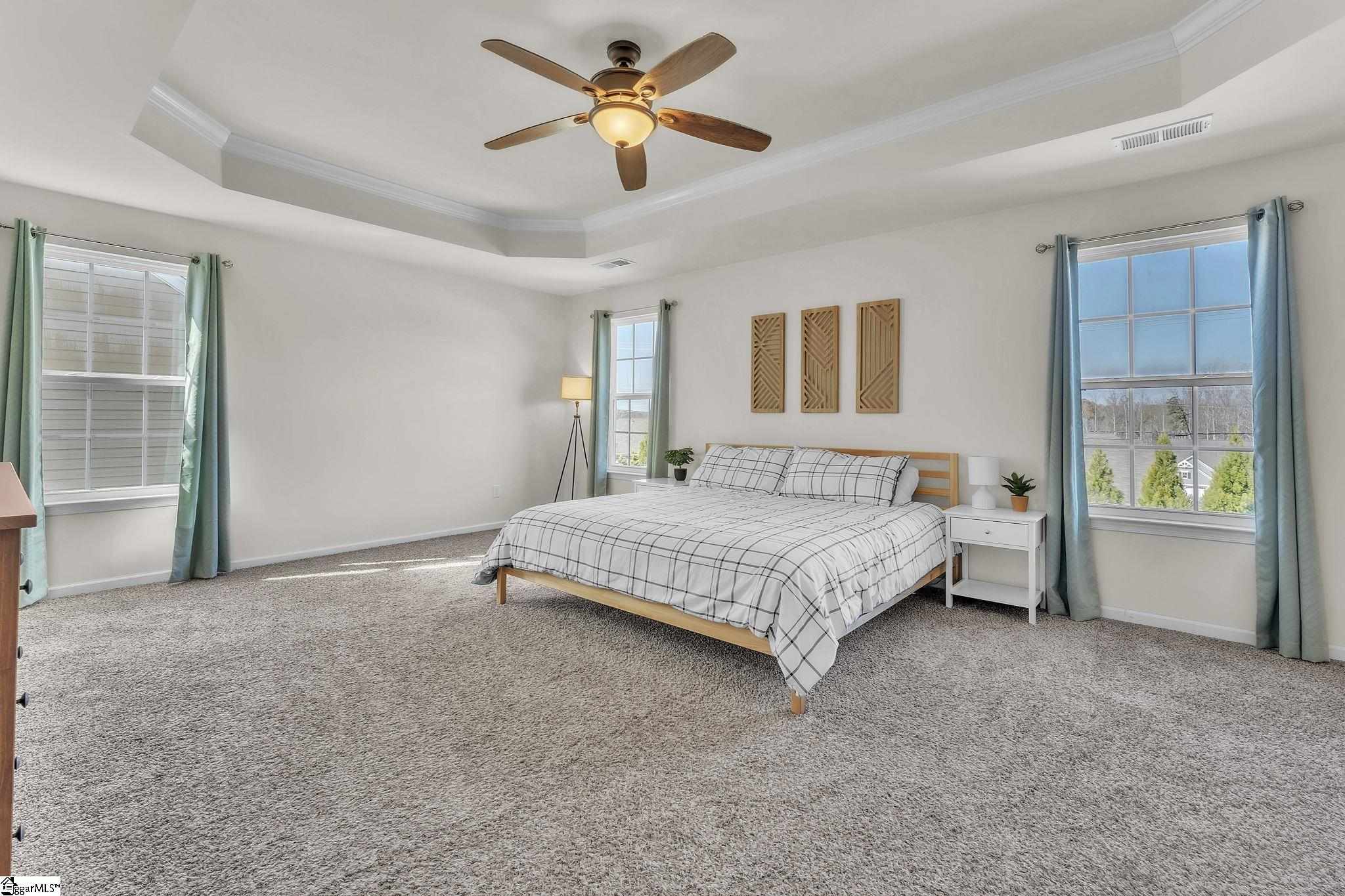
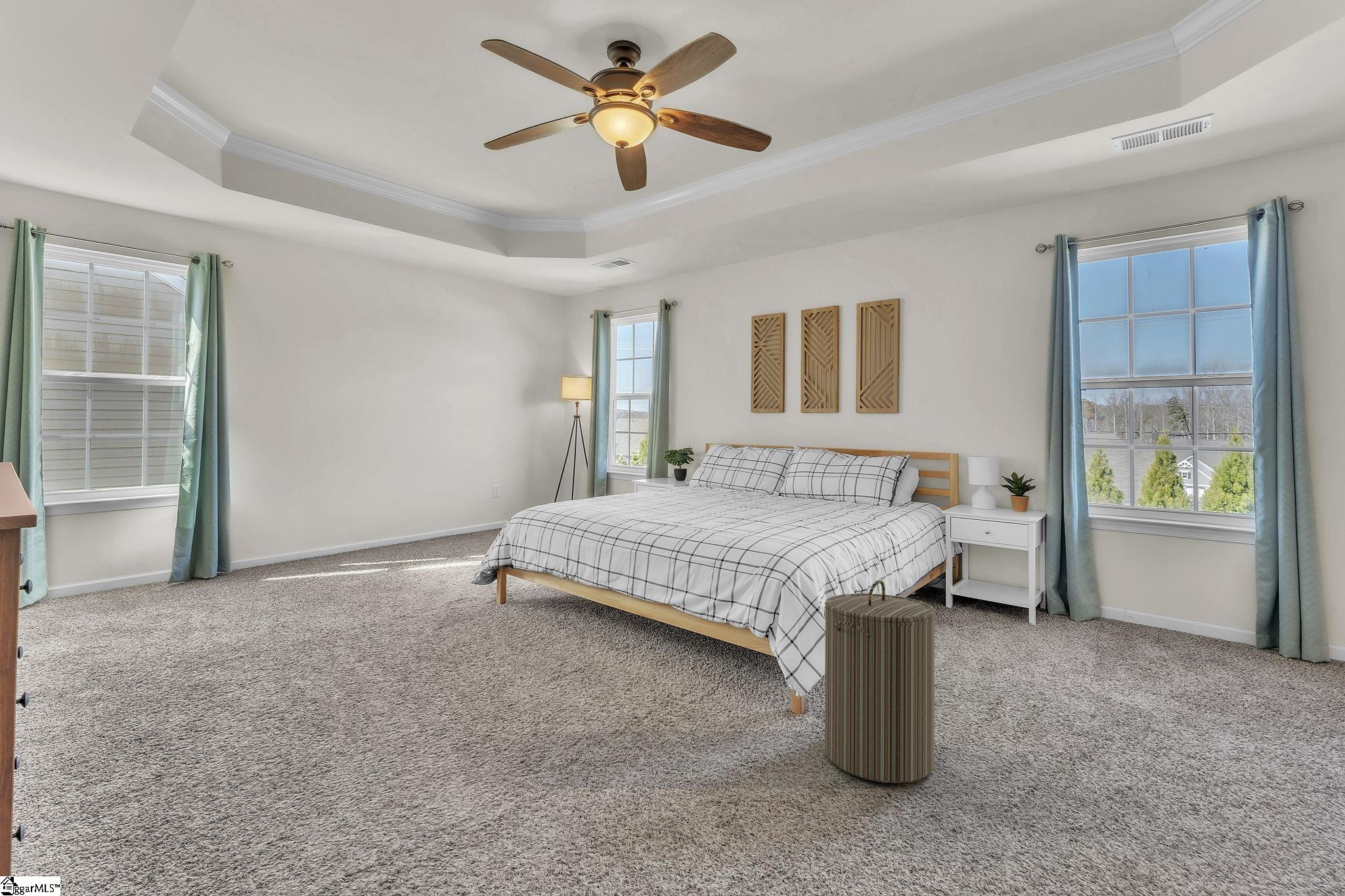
+ laundry hamper [824,580,936,784]
